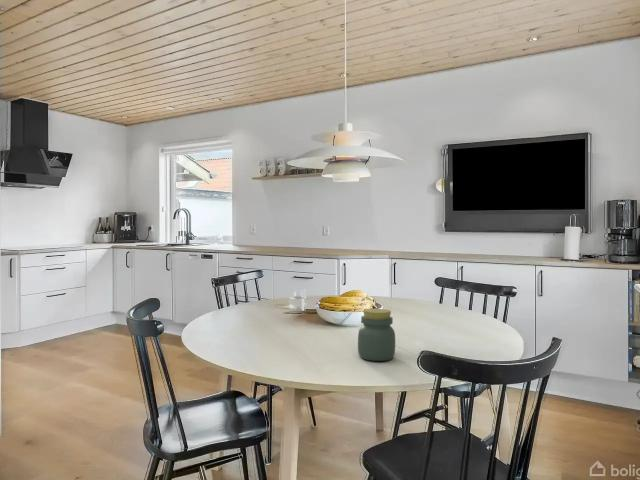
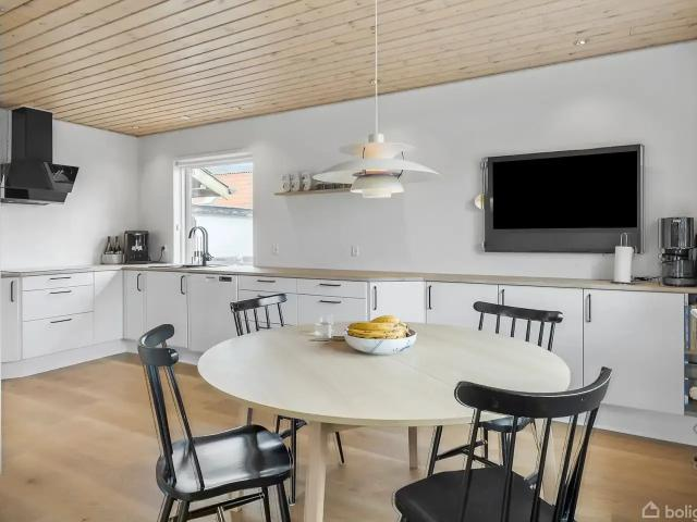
- jar [357,308,396,362]
